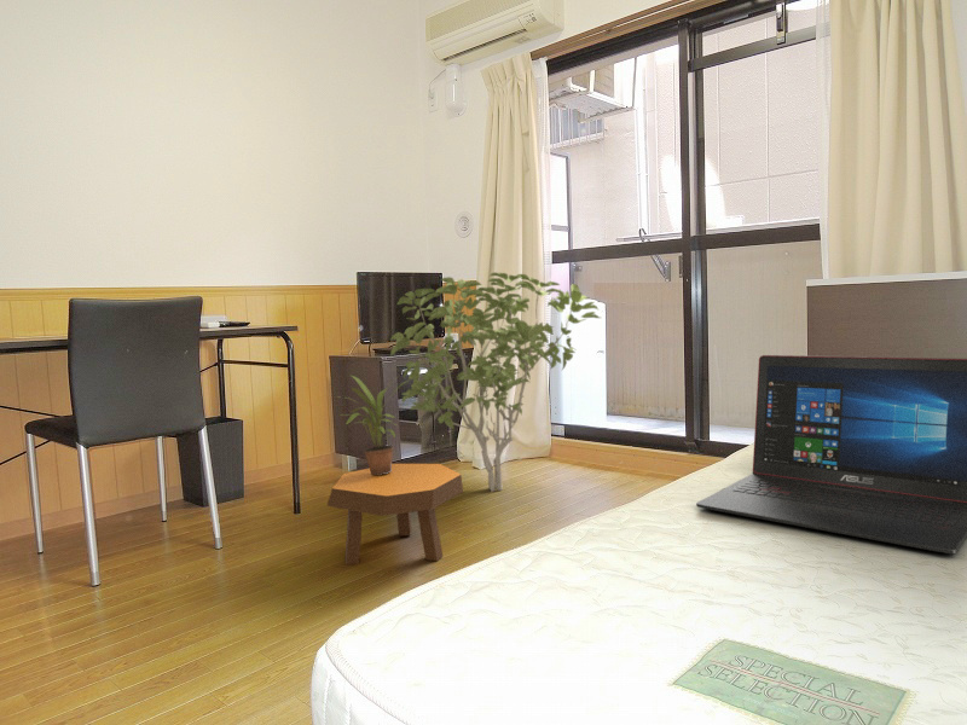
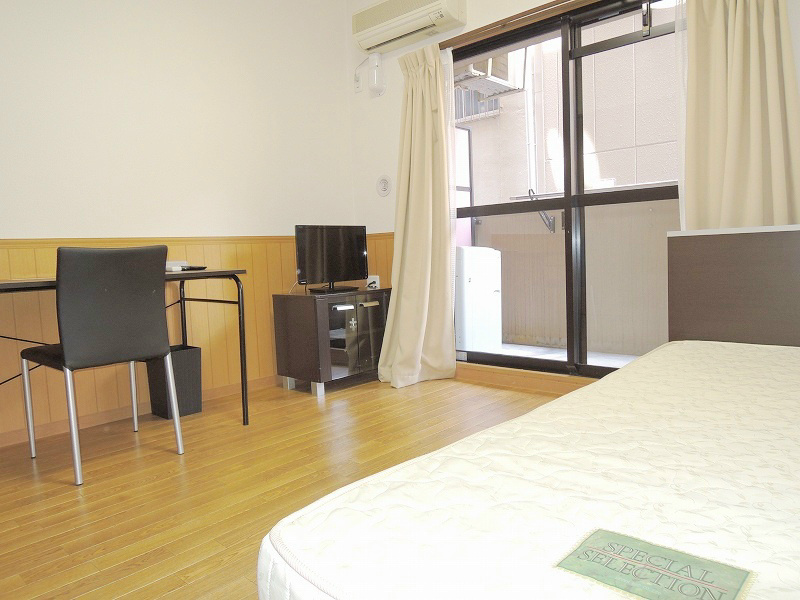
- potted plant [336,375,410,475]
- laptop [695,354,967,555]
- footstool [325,463,464,566]
- shrub [389,272,601,493]
